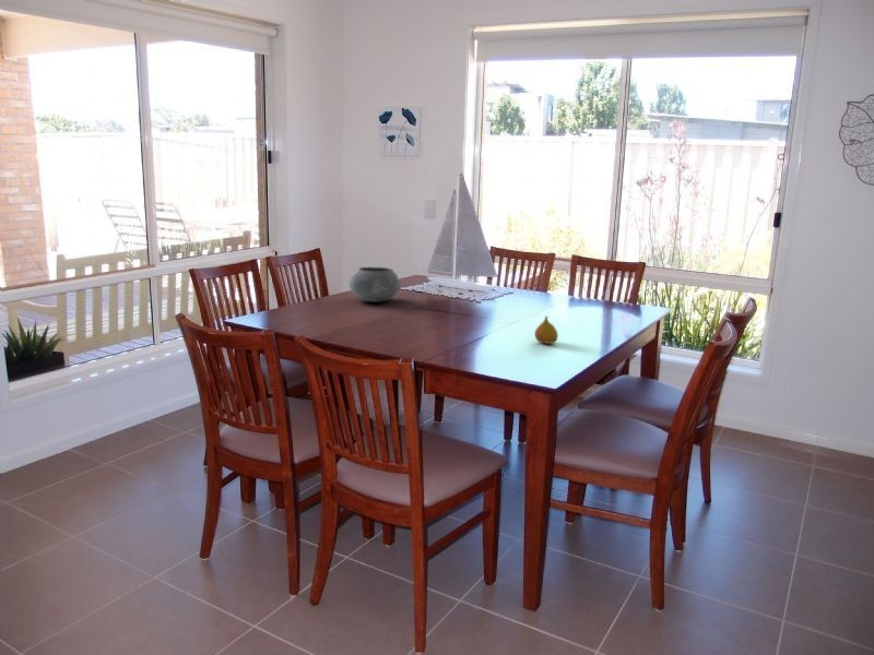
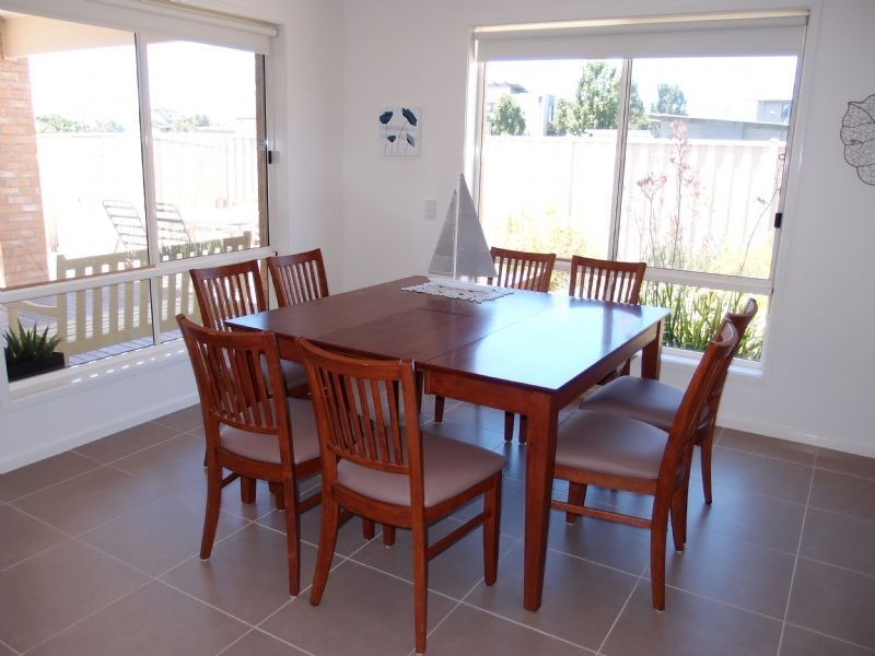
- fruit [533,315,559,345]
- bowl [347,266,401,303]
